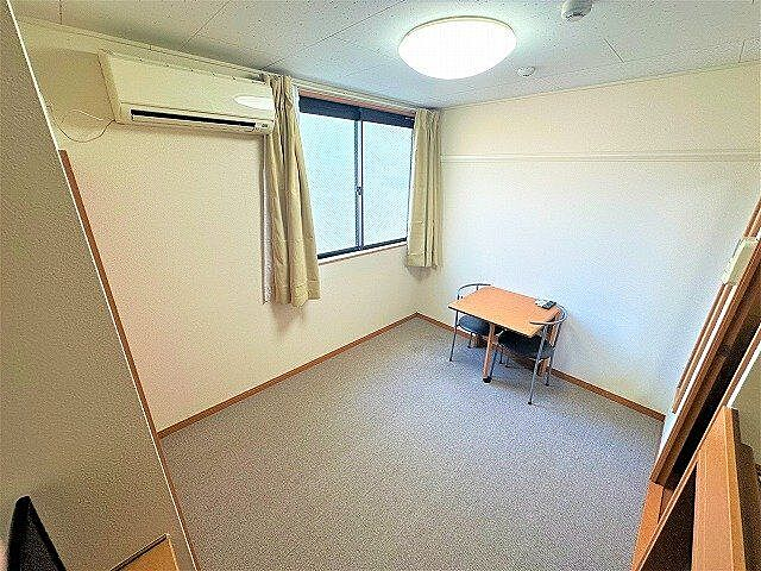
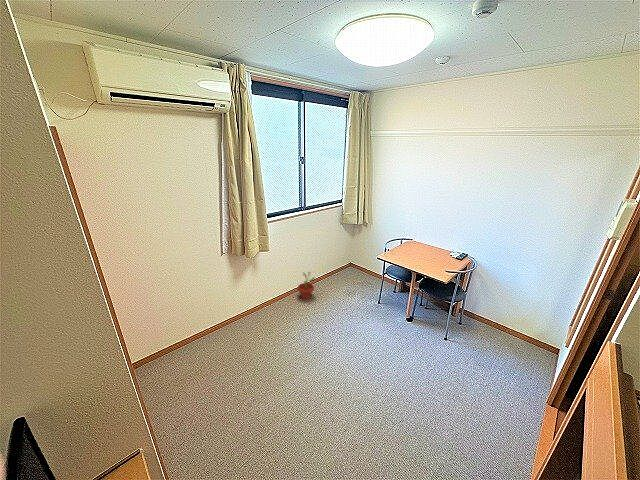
+ potted plant [296,271,316,300]
